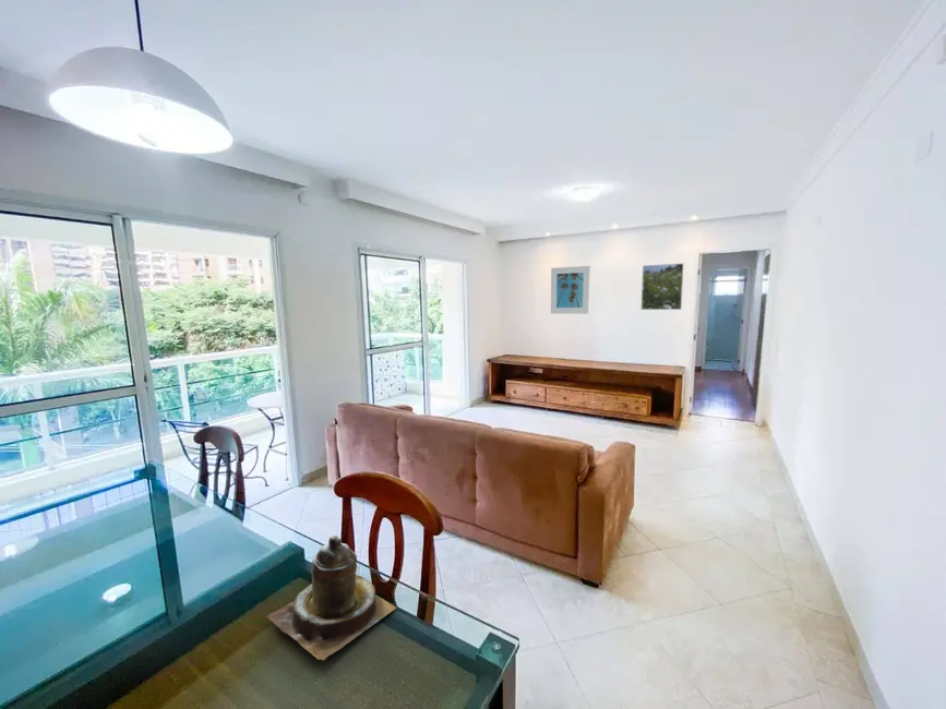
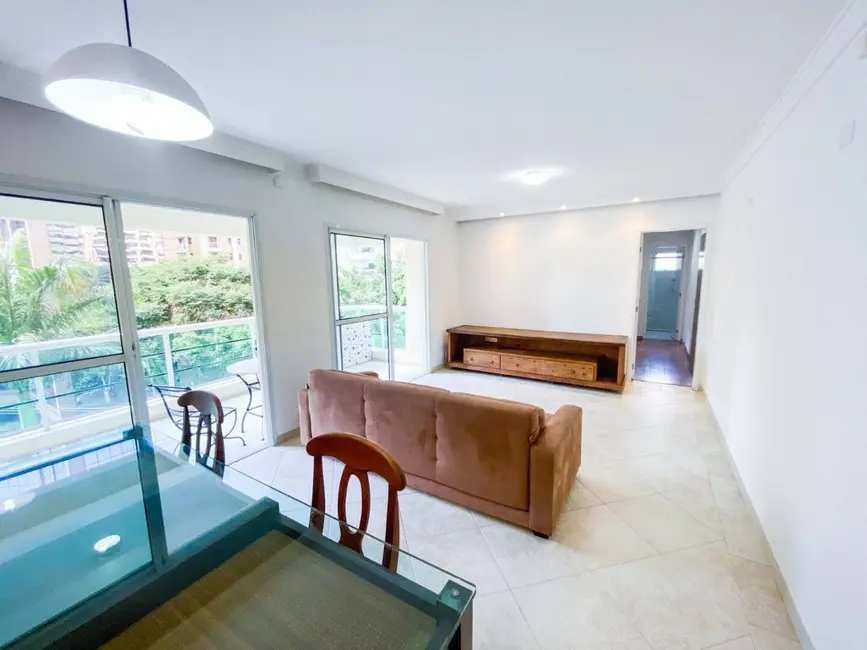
- teapot [265,534,397,661]
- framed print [640,263,684,311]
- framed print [550,265,591,315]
